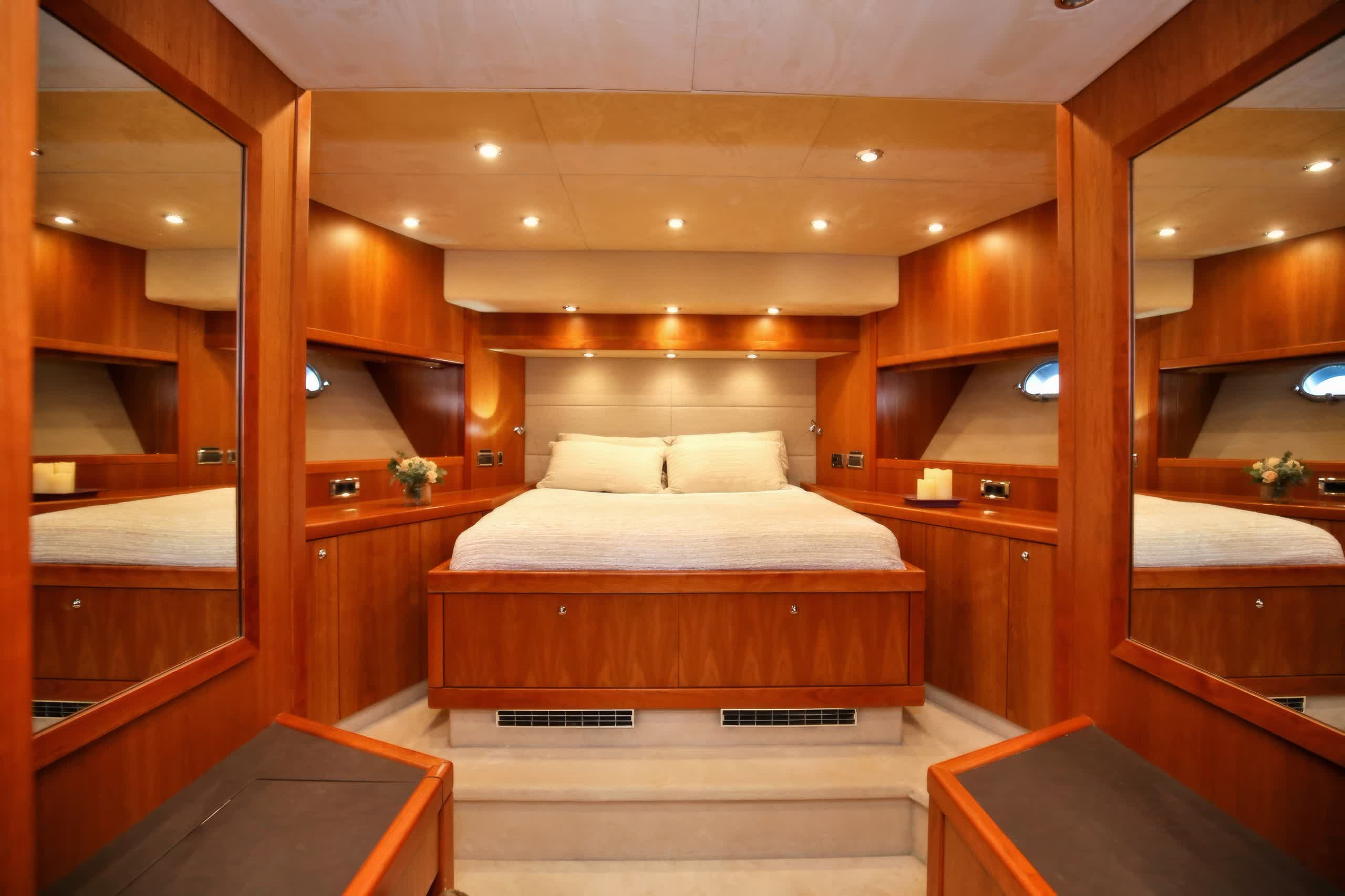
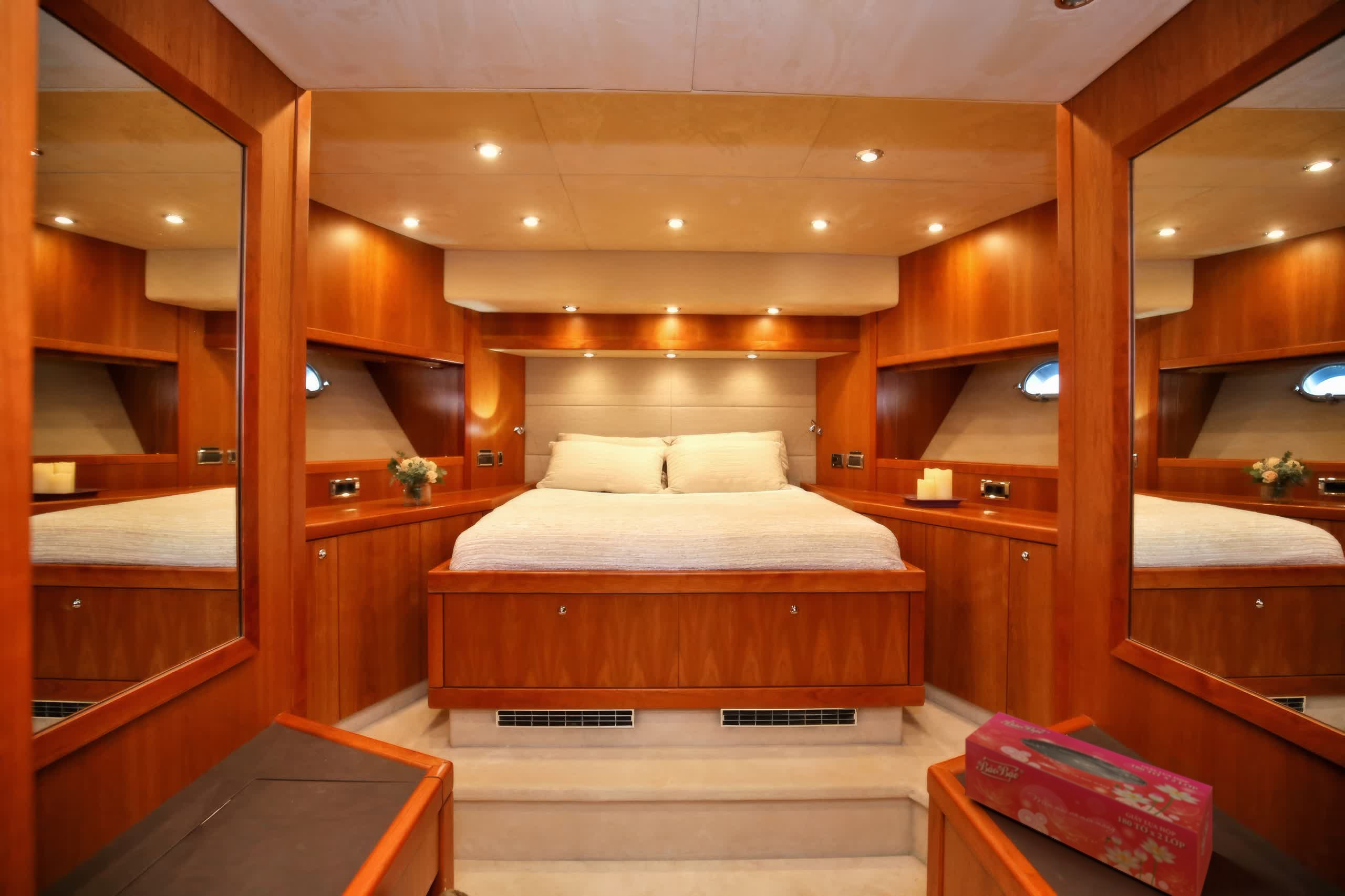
+ tissue box [965,711,1213,896]
